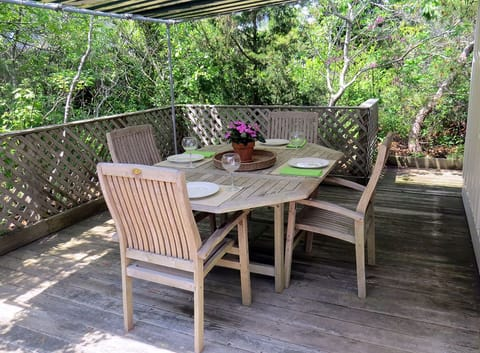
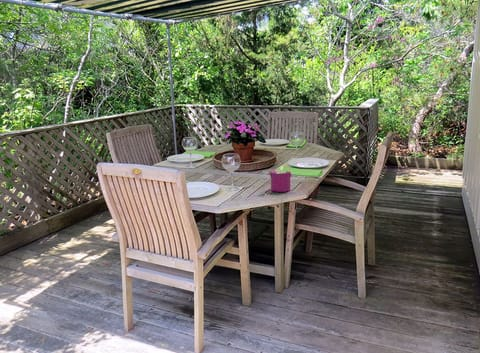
+ candle [269,165,292,193]
